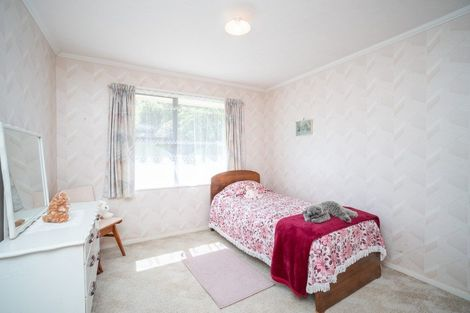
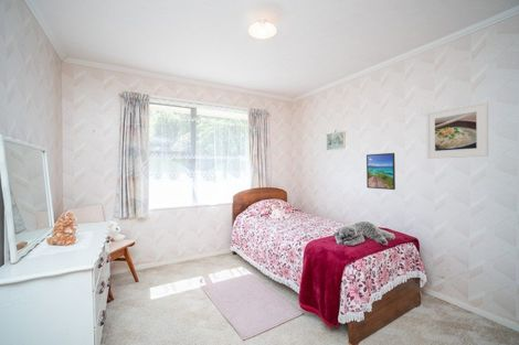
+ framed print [425,100,489,160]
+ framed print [366,152,396,191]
